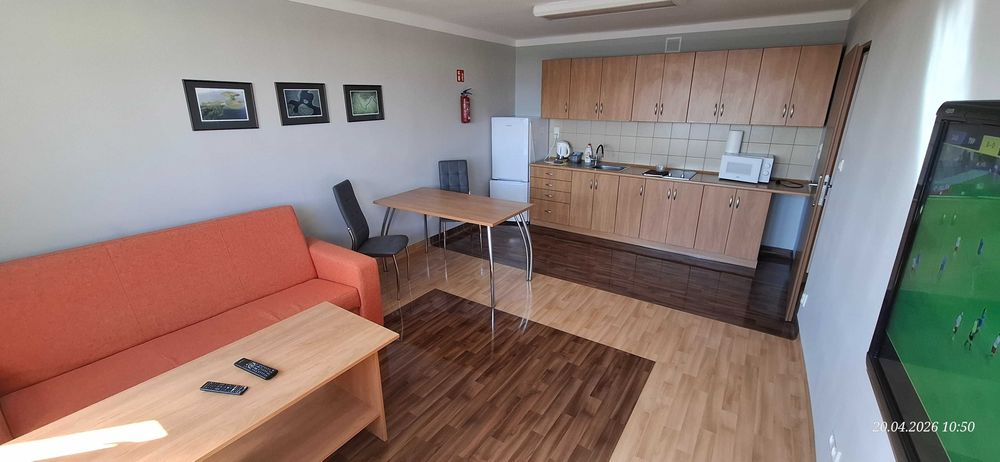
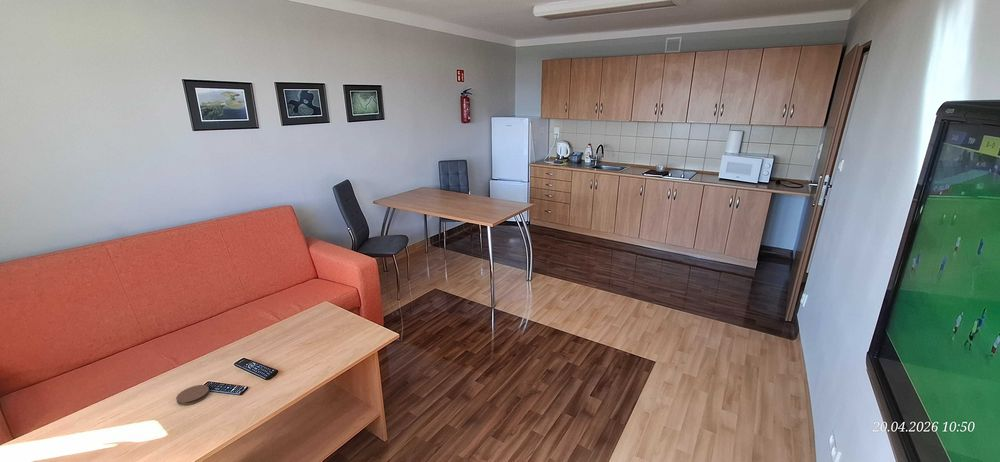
+ coaster [175,384,210,406]
